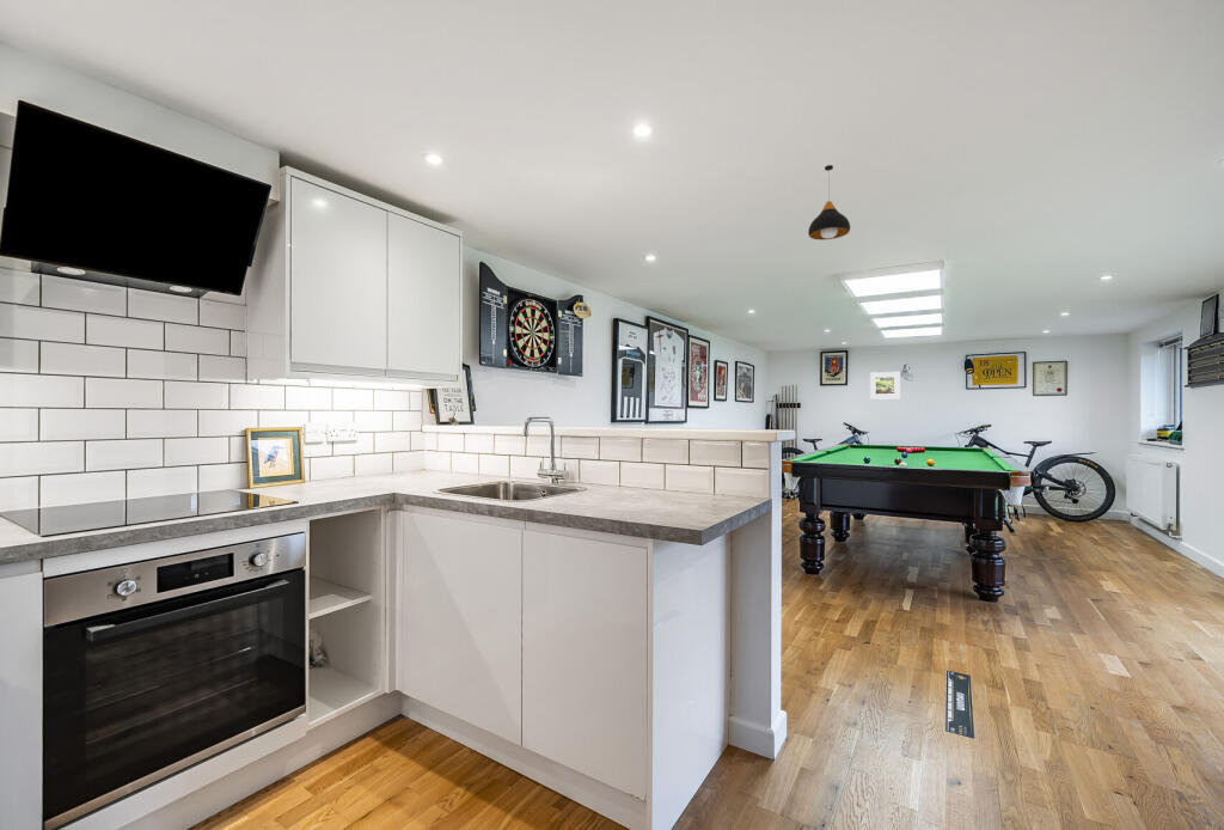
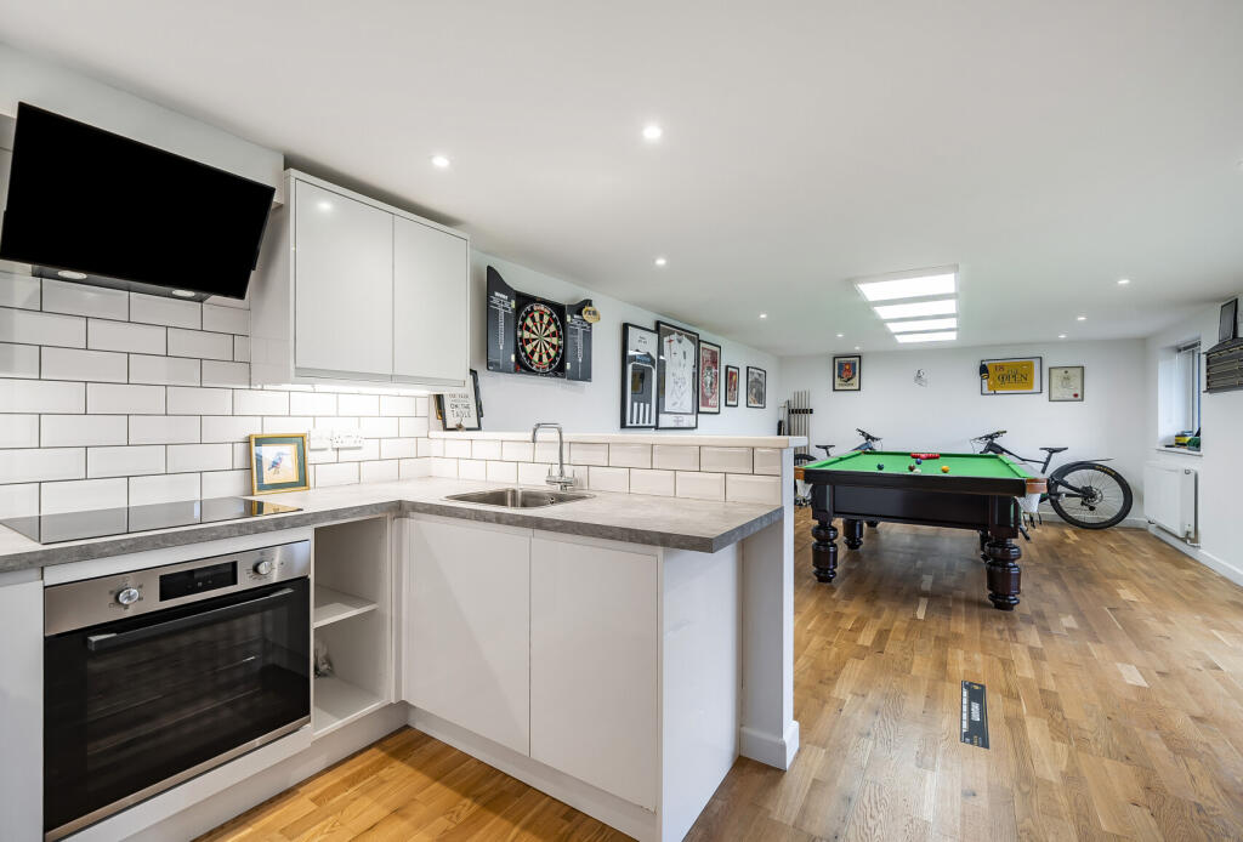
- pendant light [807,164,851,240]
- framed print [869,371,901,401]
